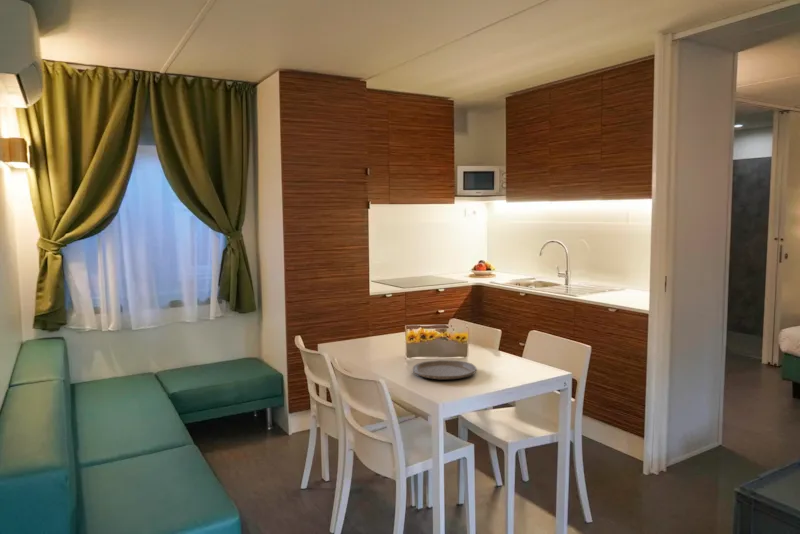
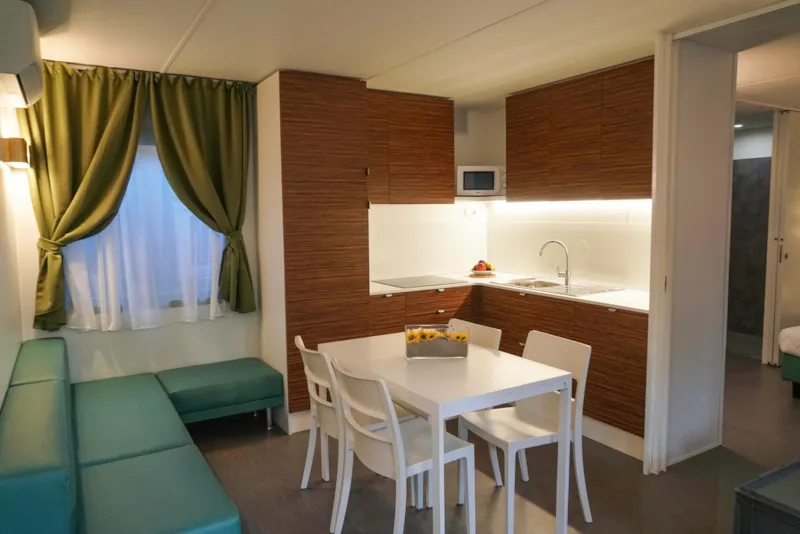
- plate [412,359,478,380]
